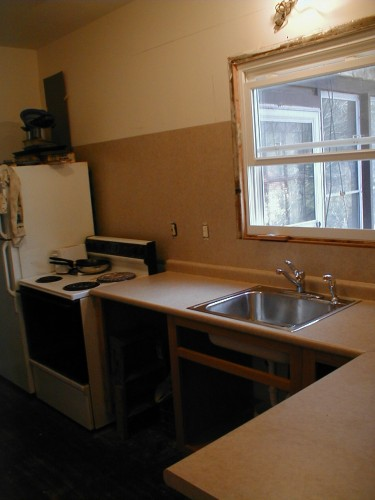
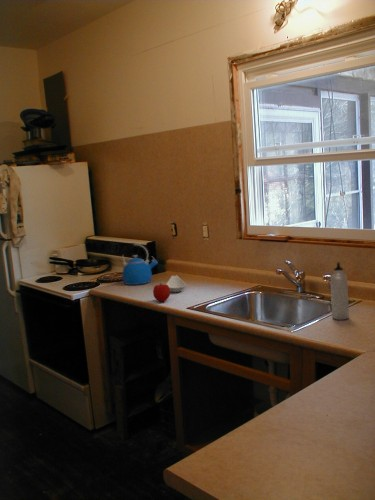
+ kettle [121,242,159,286]
+ fruit [152,282,171,303]
+ spoon rest [165,274,187,293]
+ water bottle [330,260,350,321]
